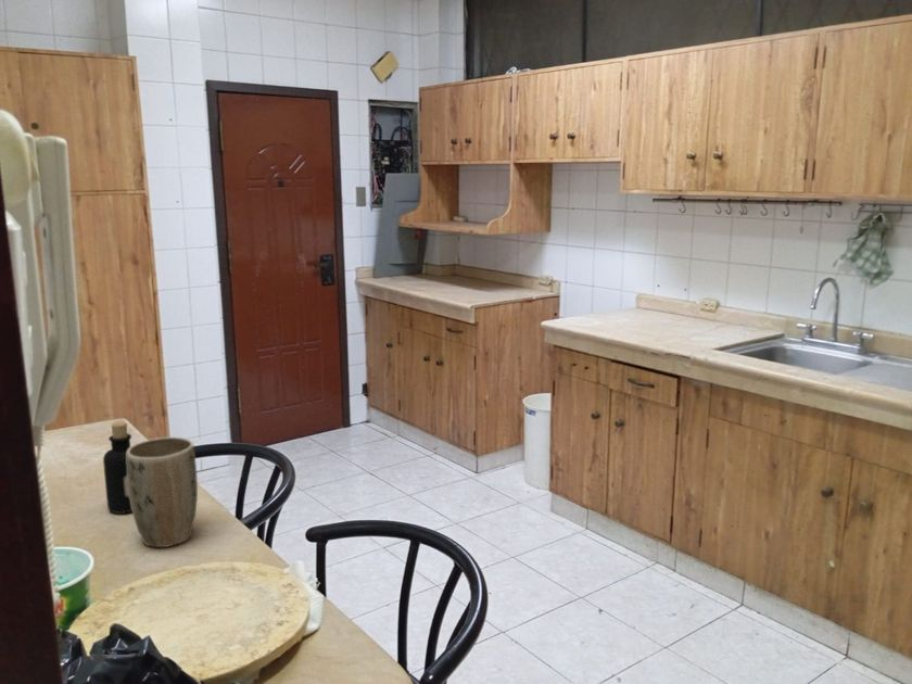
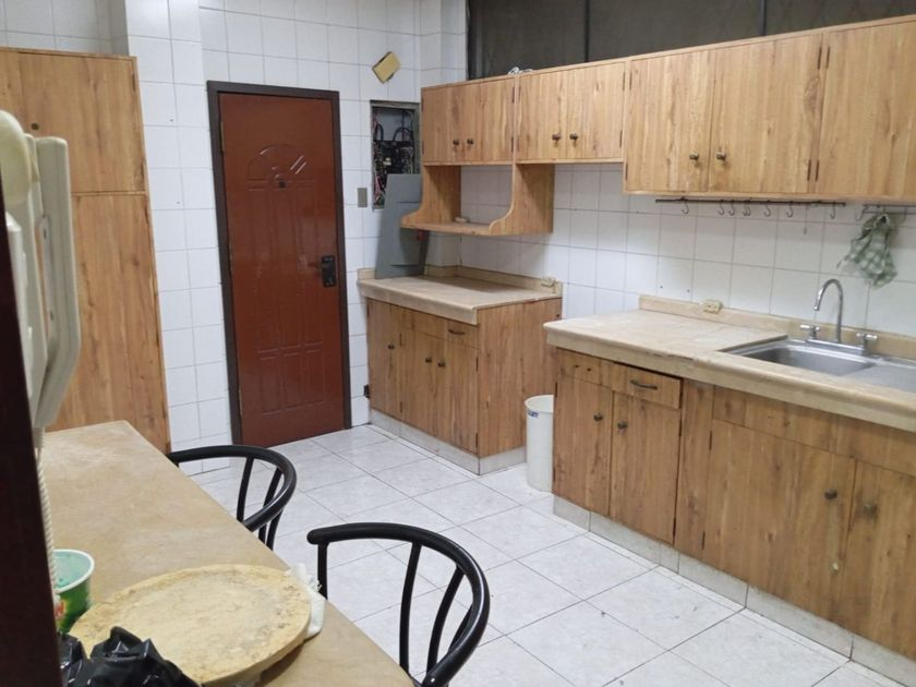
- plant pot [126,436,199,548]
- bottle [102,421,132,515]
